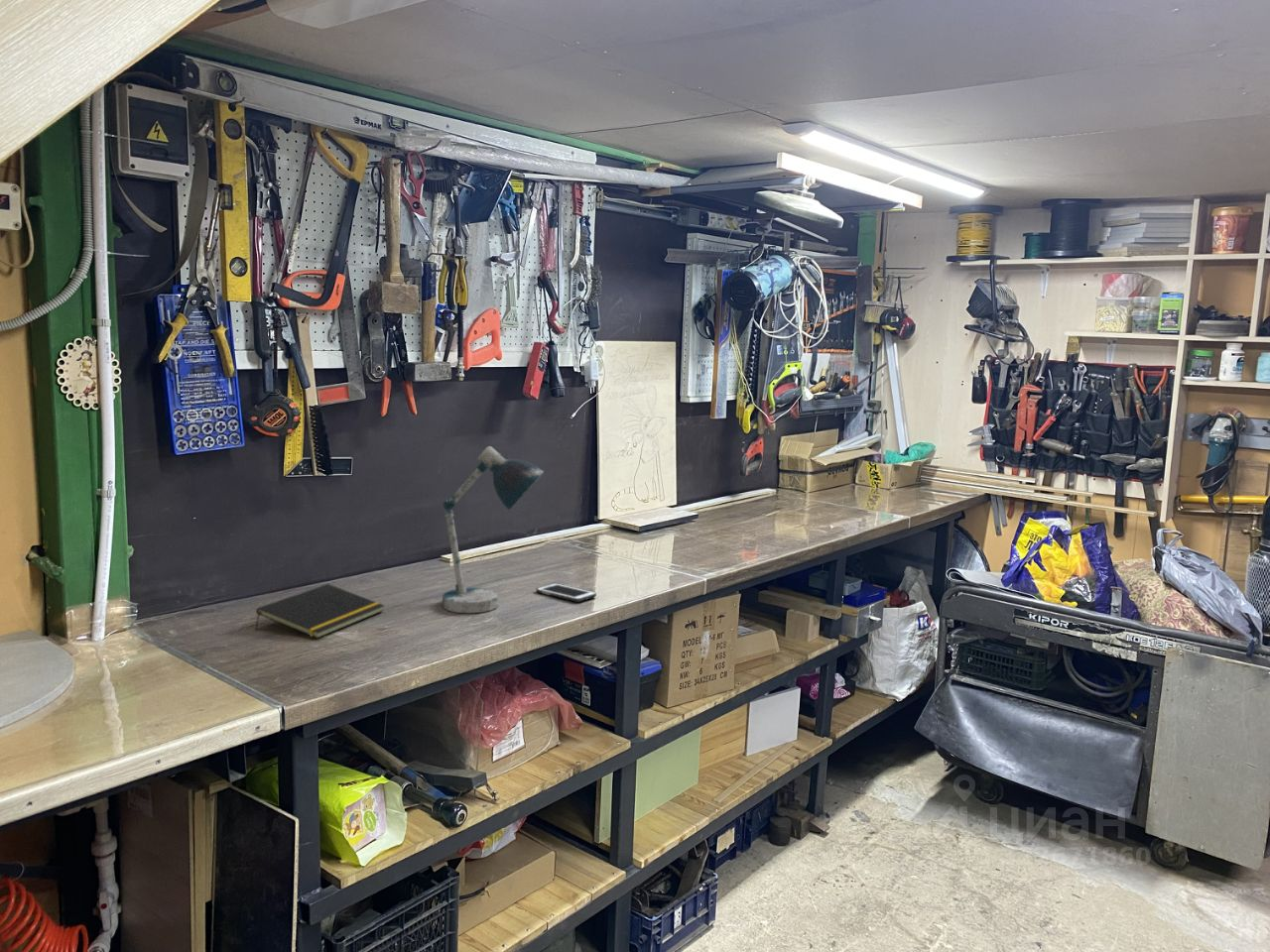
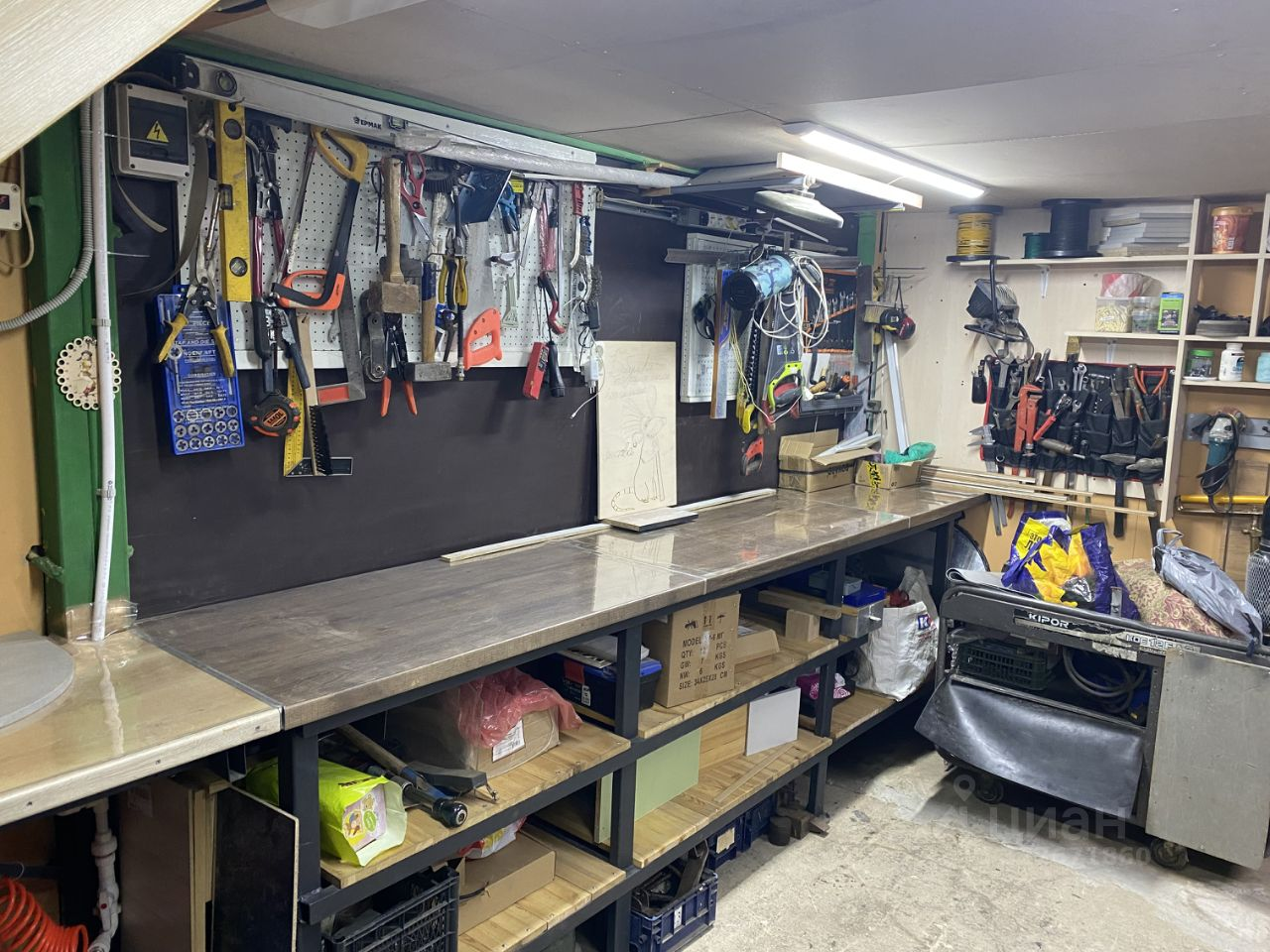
- notepad [255,583,385,640]
- desk lamp [442,445,545,614]
- cell phone [535,582,597,603]
